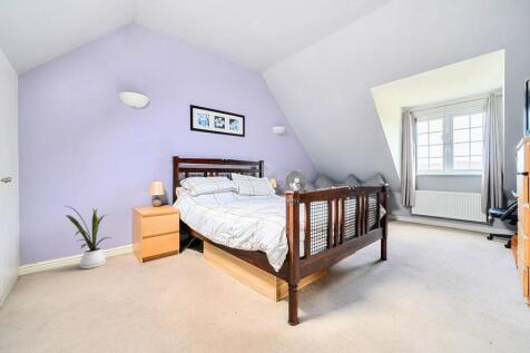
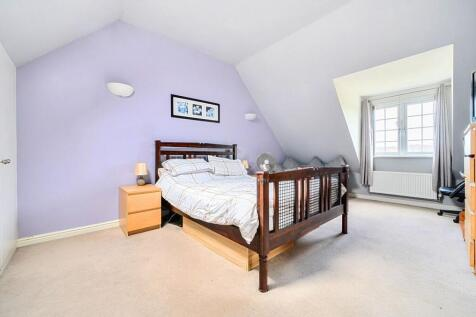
- house plant [65,205,111,269]
